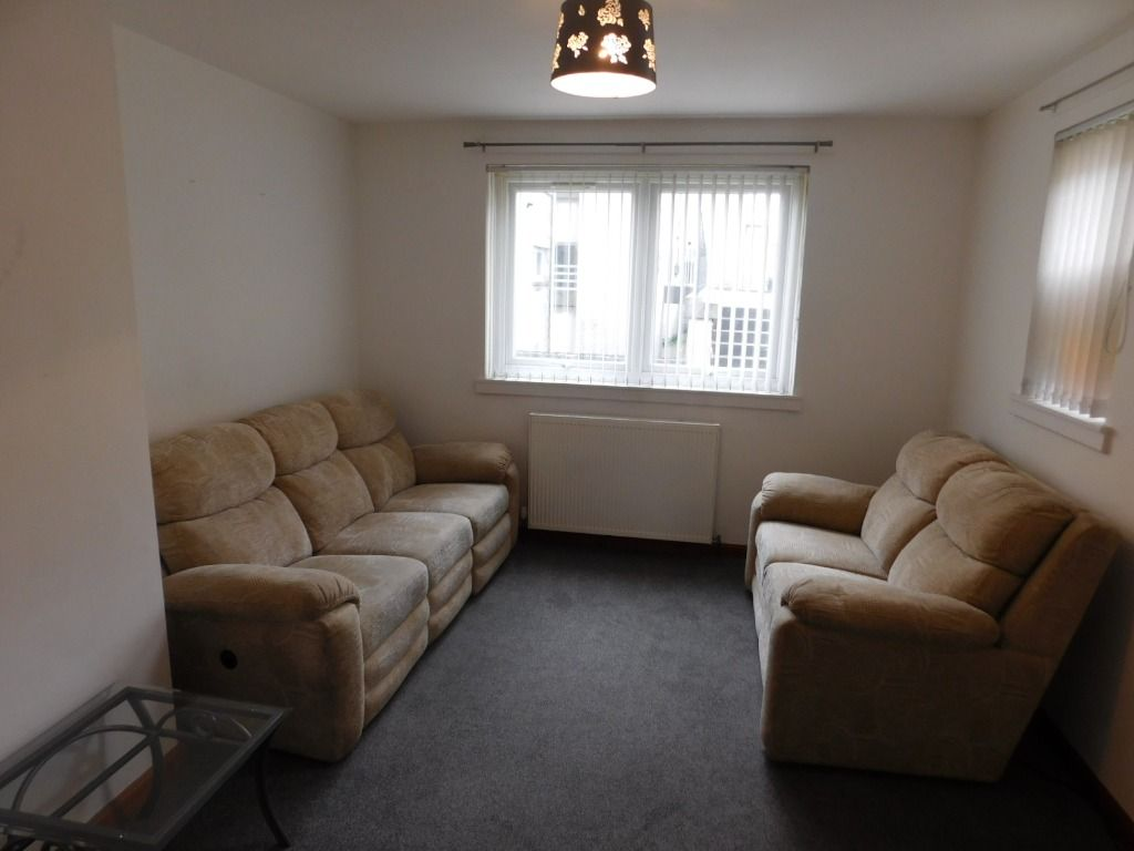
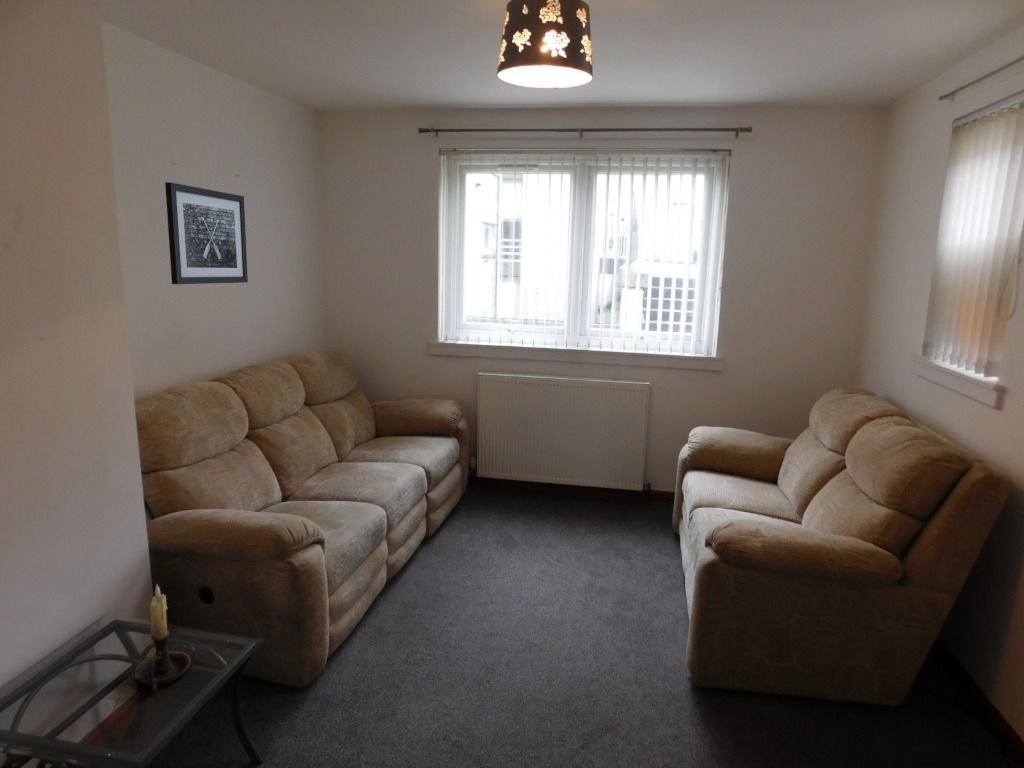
+ wall art [164,181,249,285]
+ candle holder [133,584,192,694]
